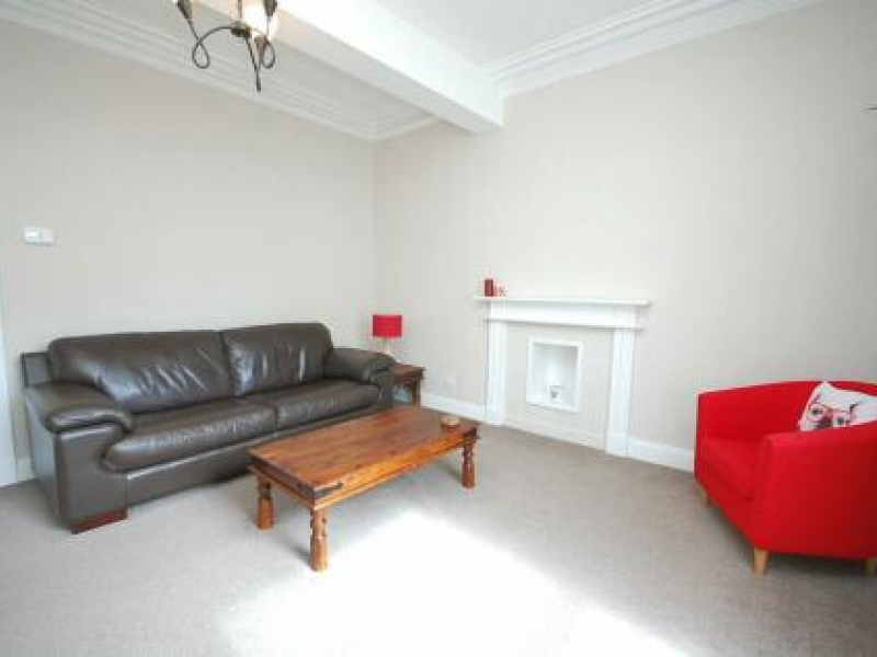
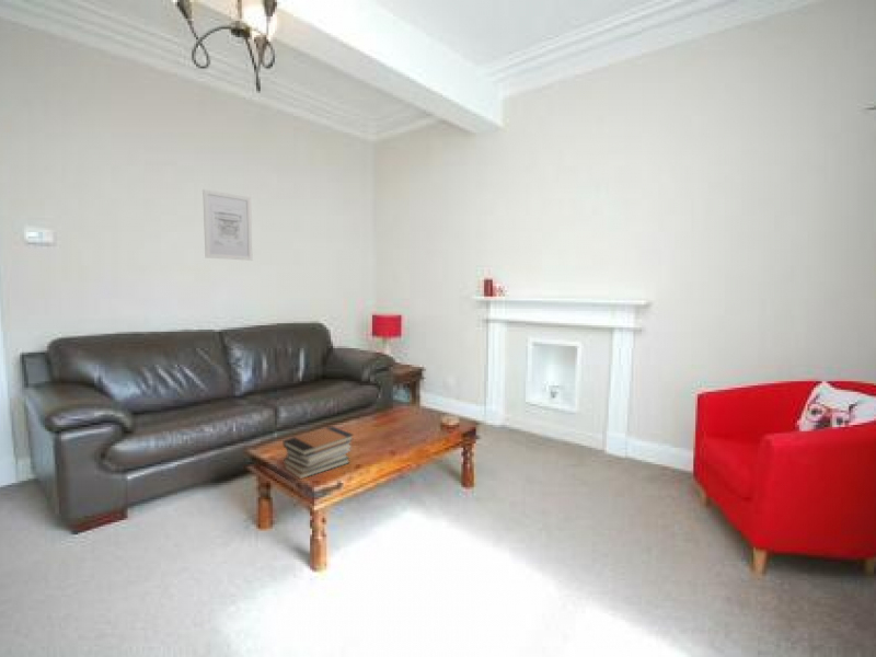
+ book stack [283,426,355,481]
+ wall art [201,188,253,262]
